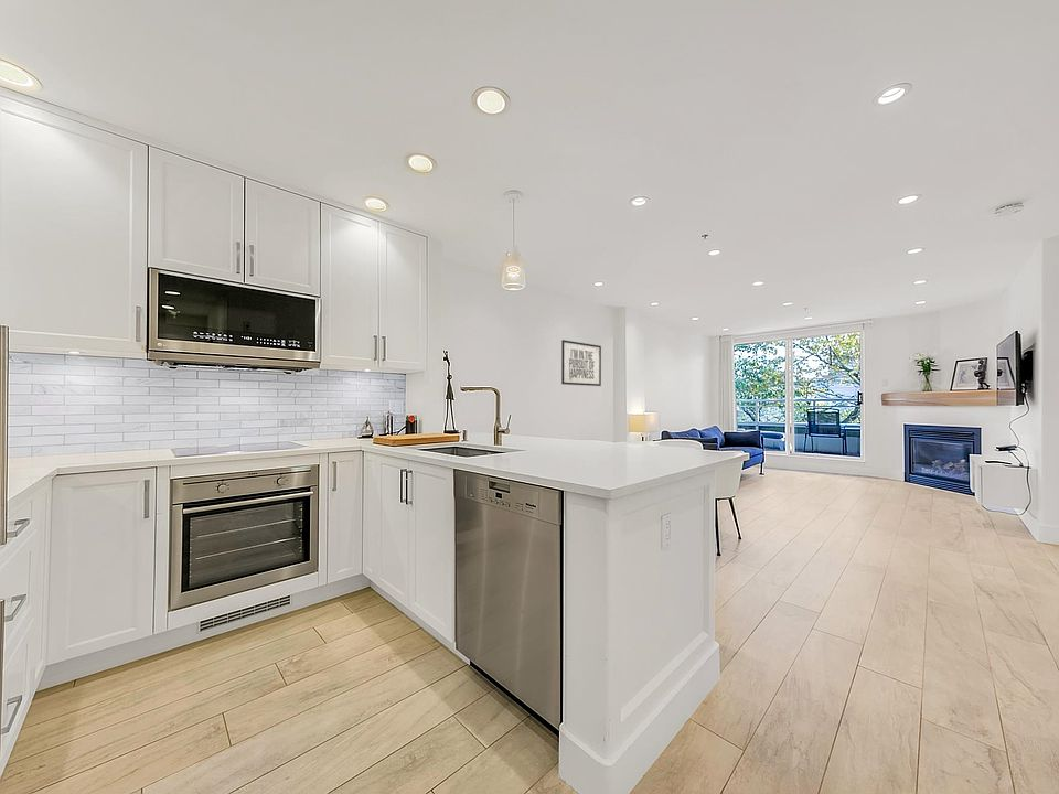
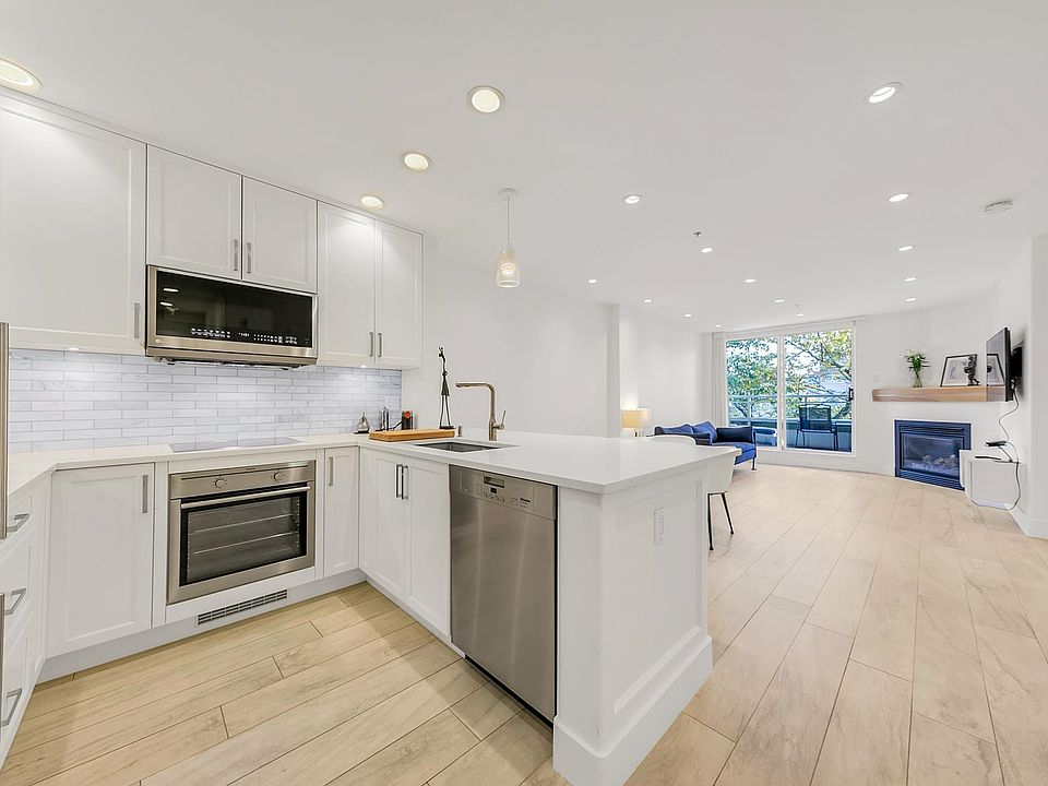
- mirror [560,339,602,387]
